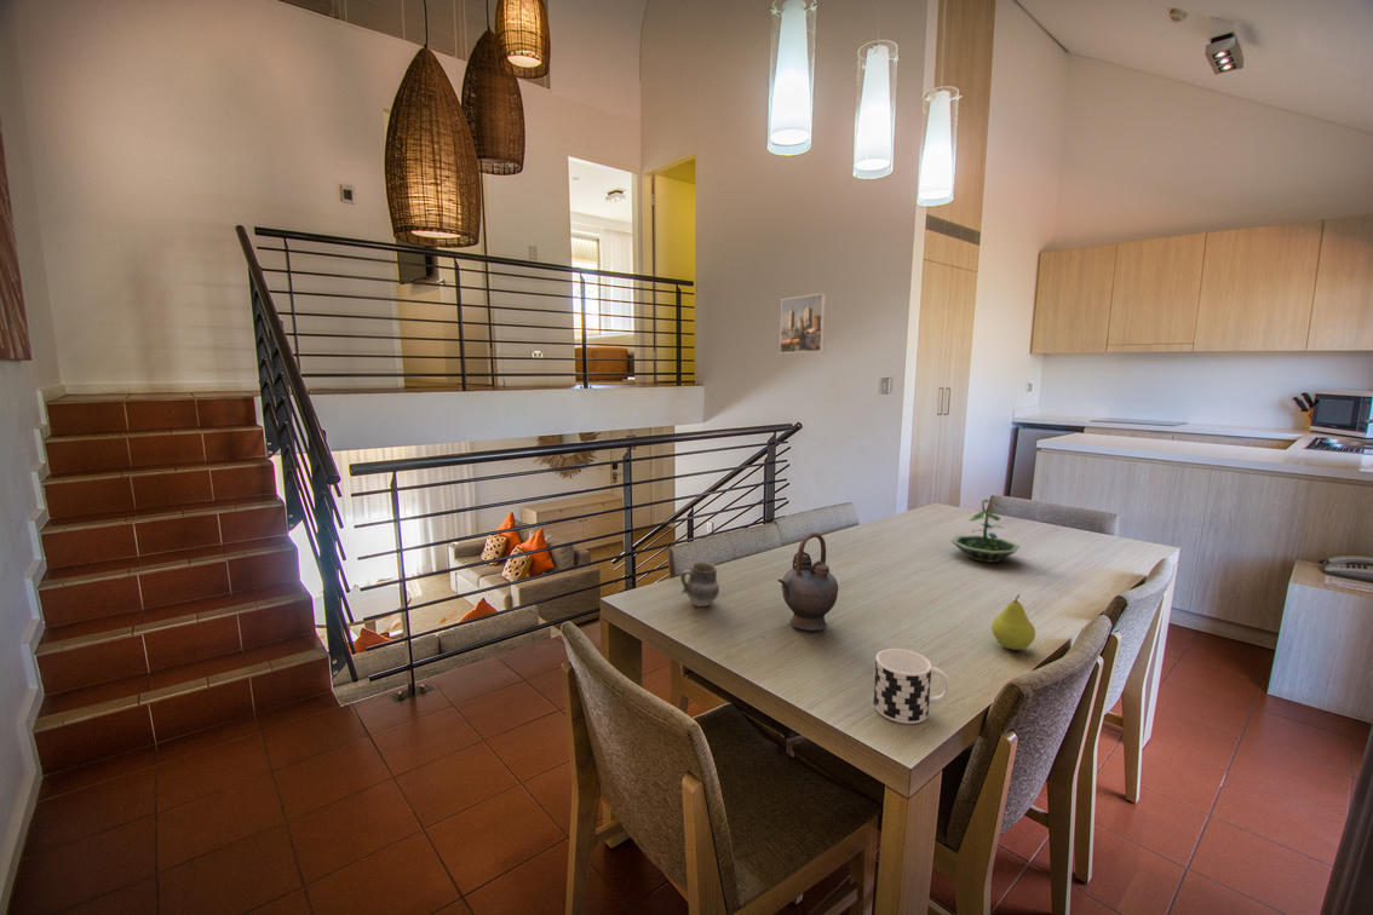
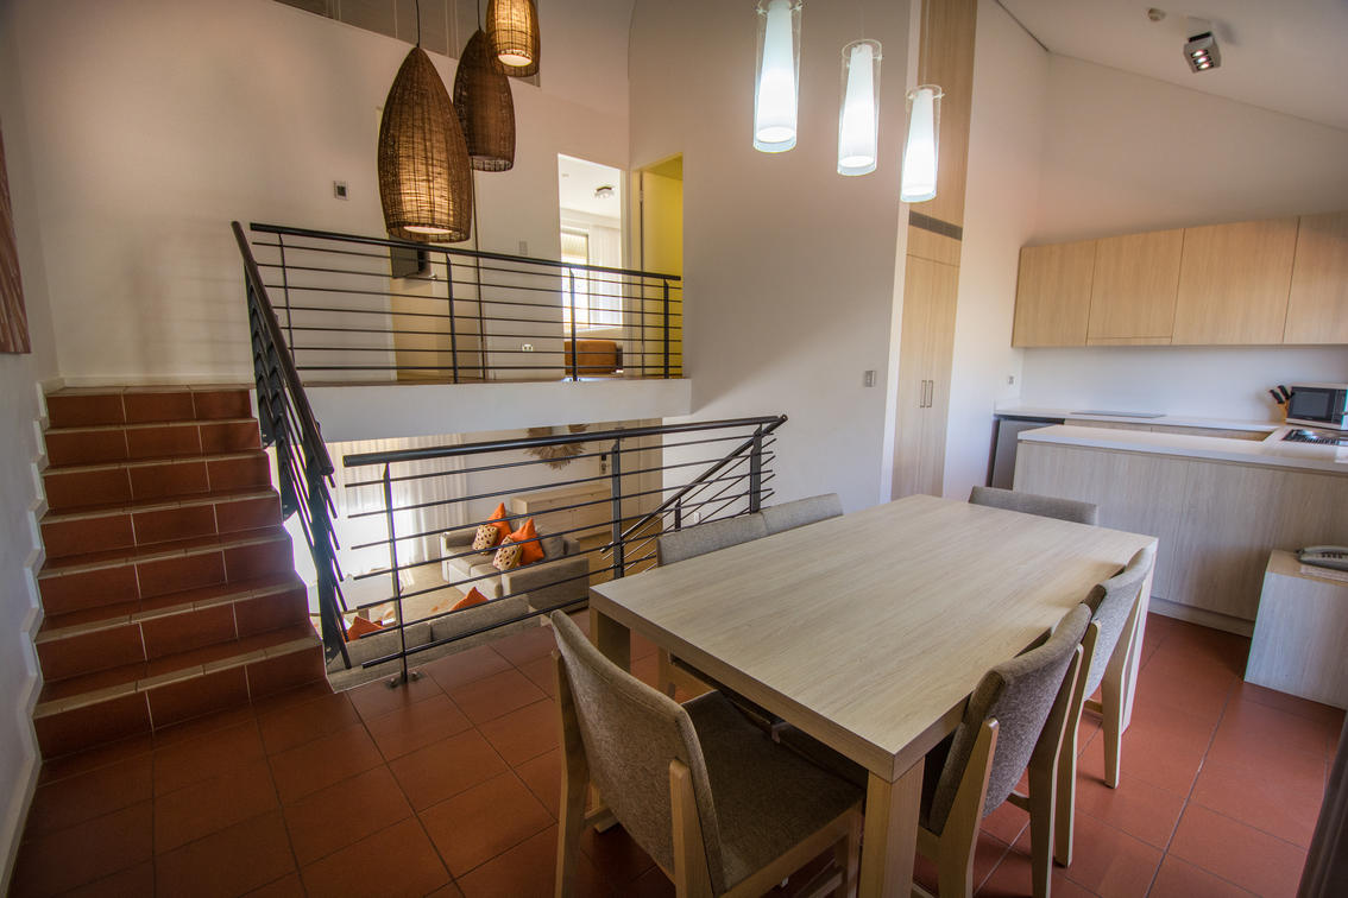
- fruit [990,593,1036,651]
- teapot [776,531,839,632]
- cup [679,560,720,608]
- terrarium [950,499,1021,564]
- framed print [779,292,827,355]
- cup [873,648,950,725]
